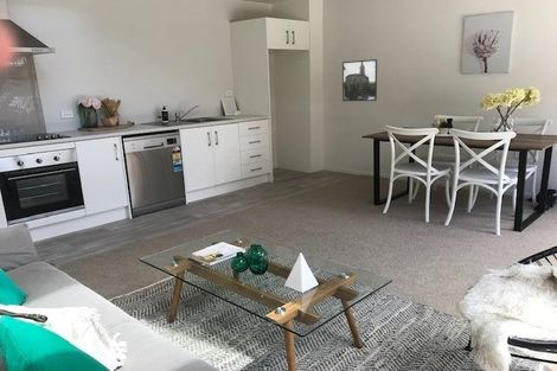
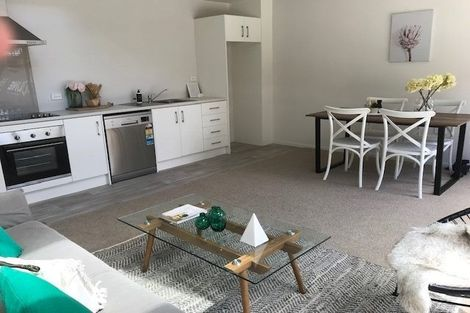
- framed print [341,58,378,102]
